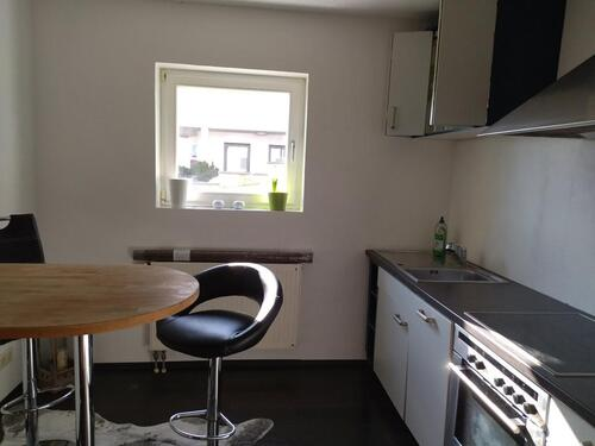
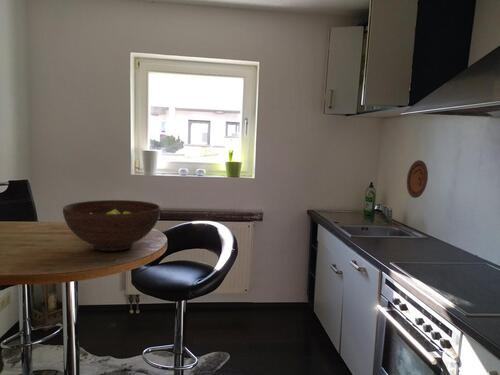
+ decorative plate [406,159,429,199]
+ fruit bowl [62,199,162,252]
